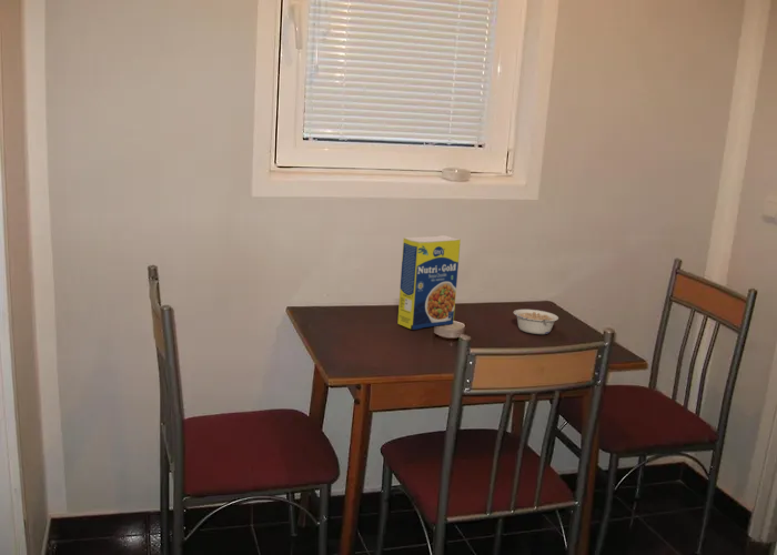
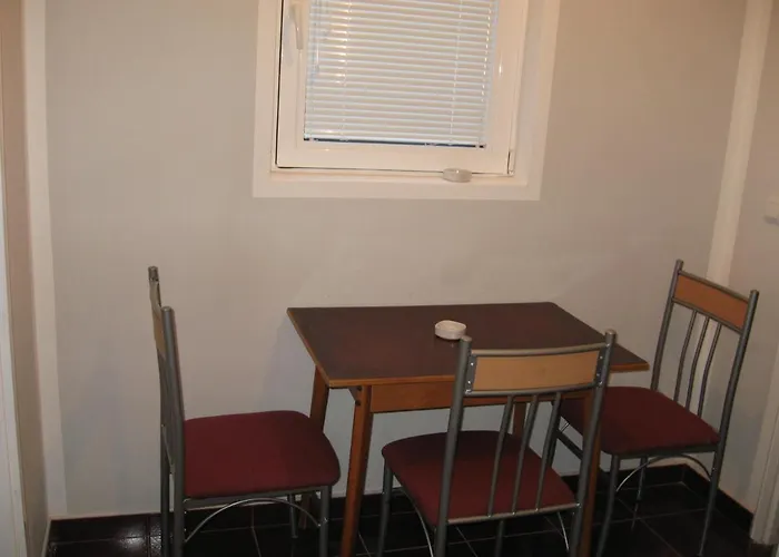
- legume [513,309,559,335]
- legume [396,234,462,331]
